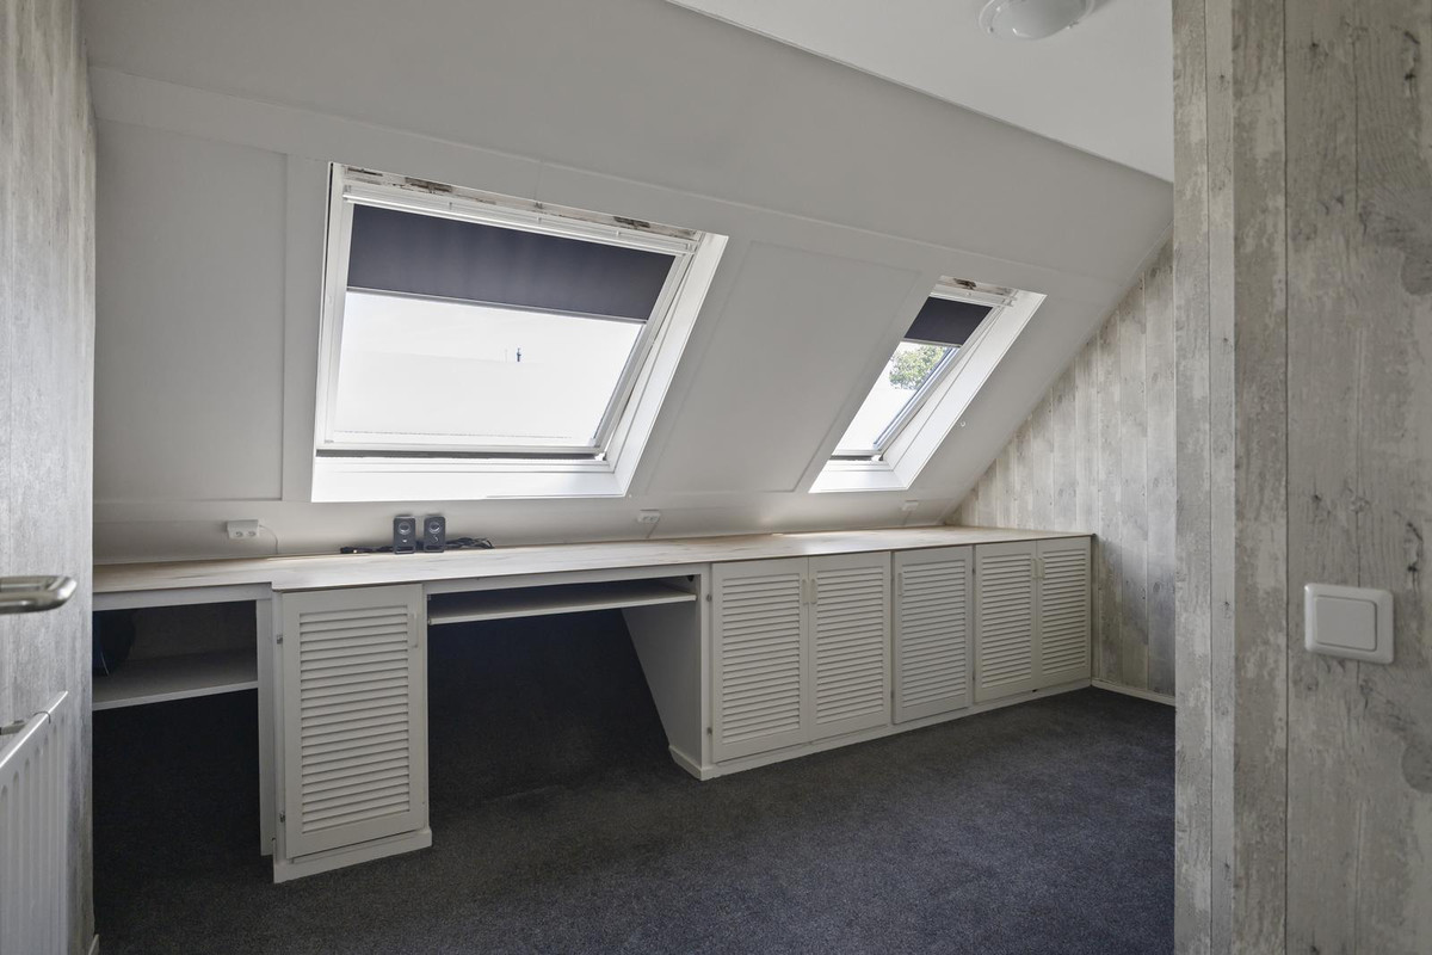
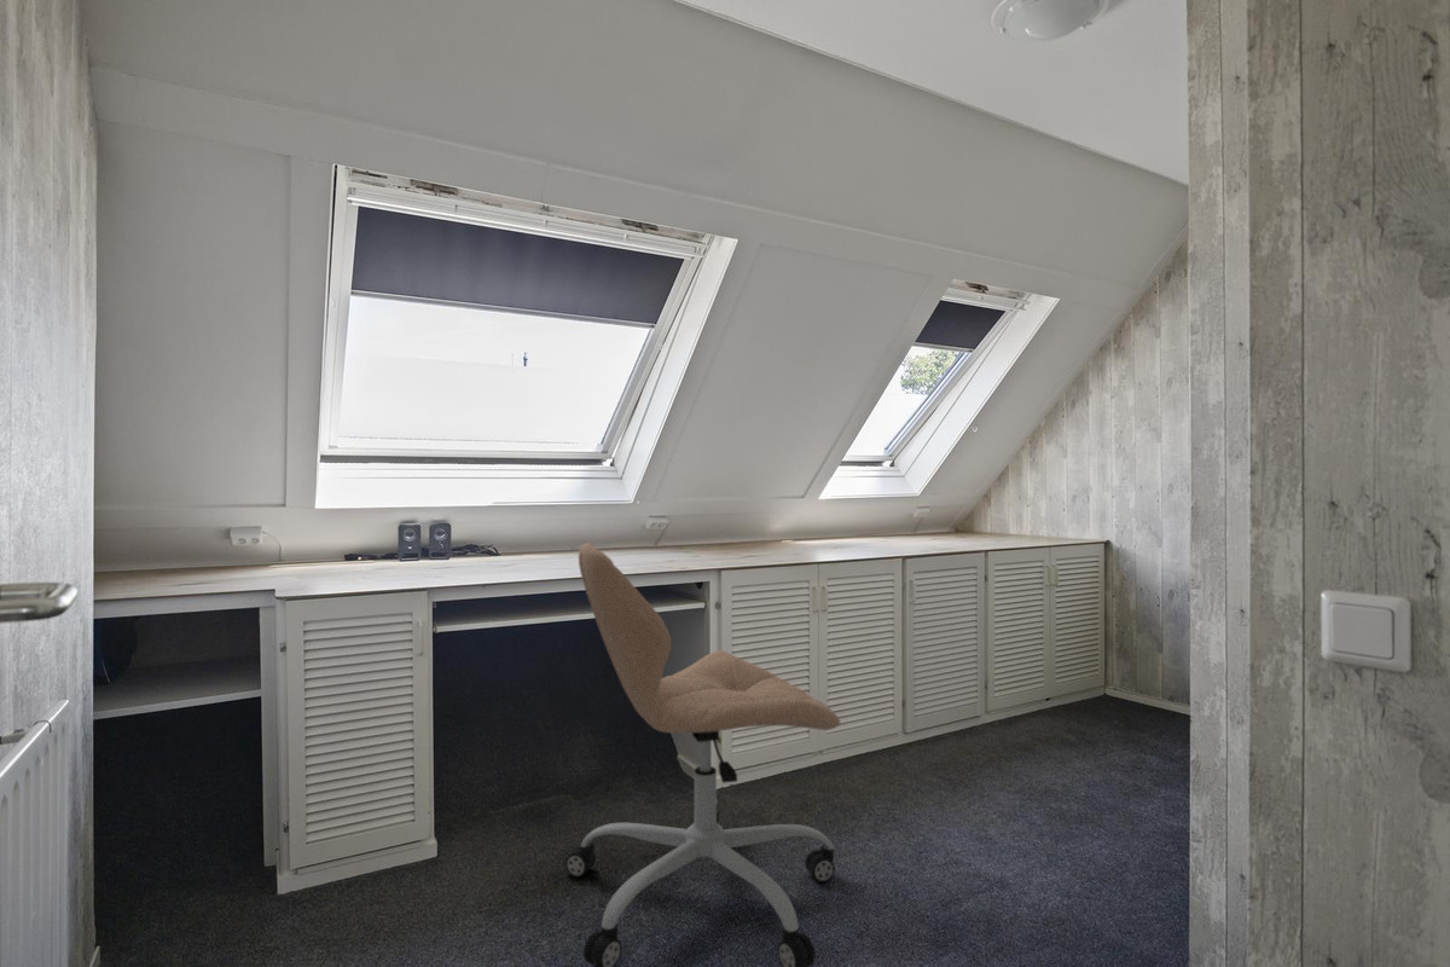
+ office chair [564,543,842,967]
